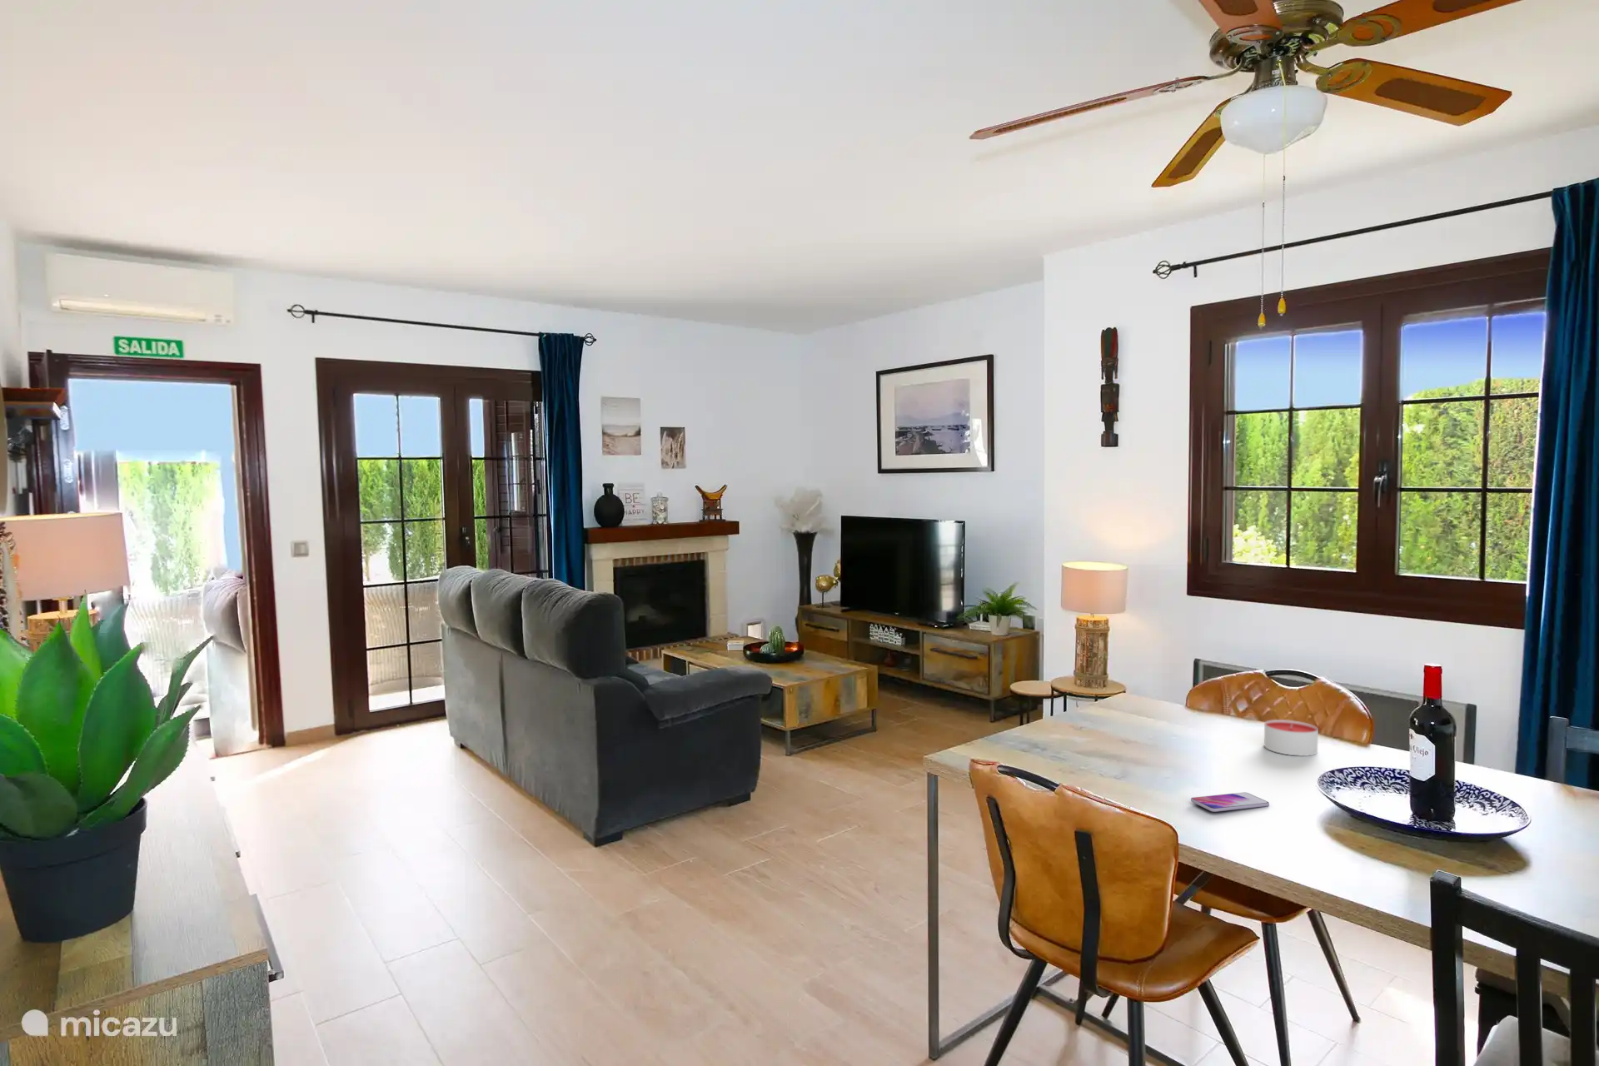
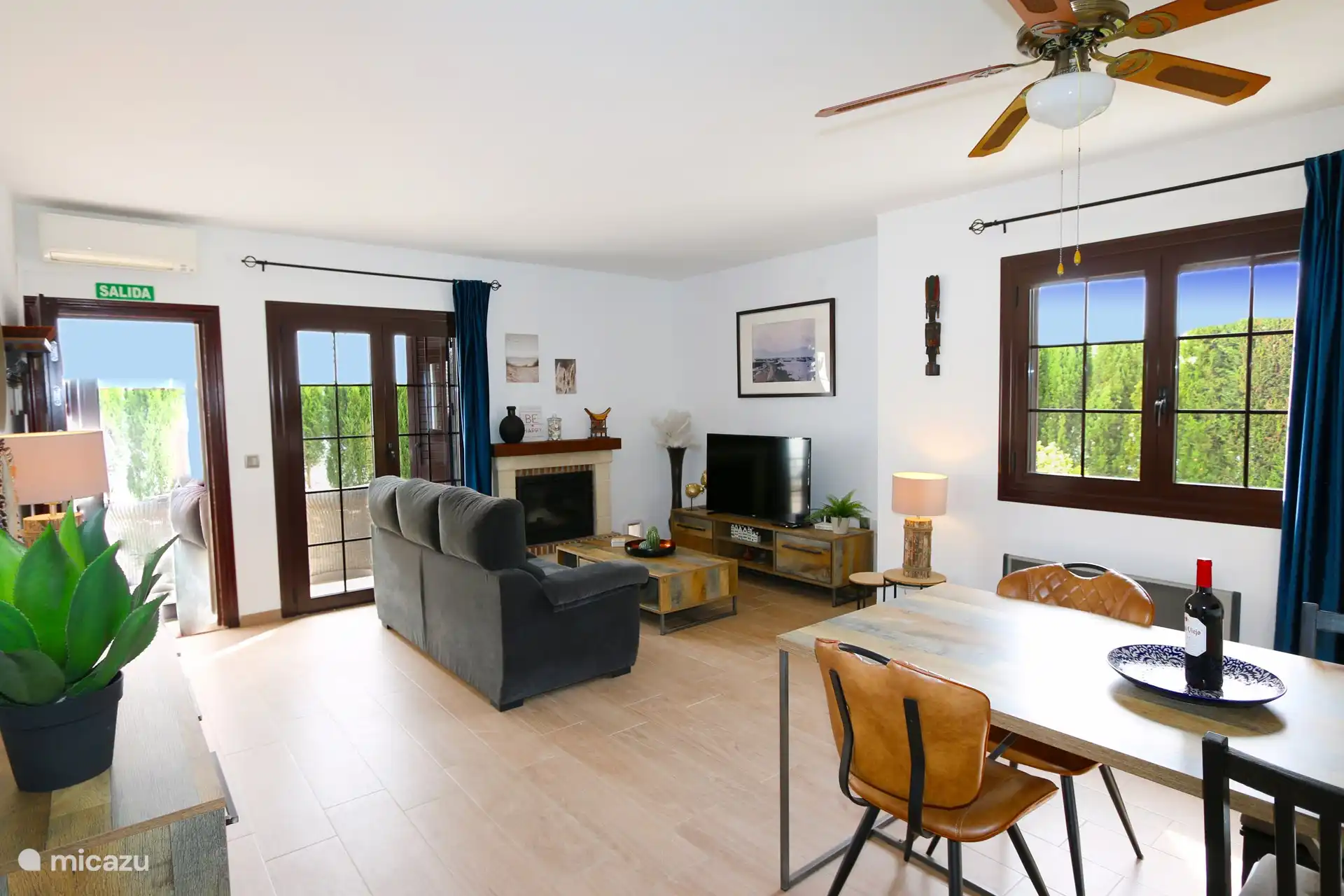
- smartphone [1190,791,1271,813]
- candle [1263,719,1319,757]
